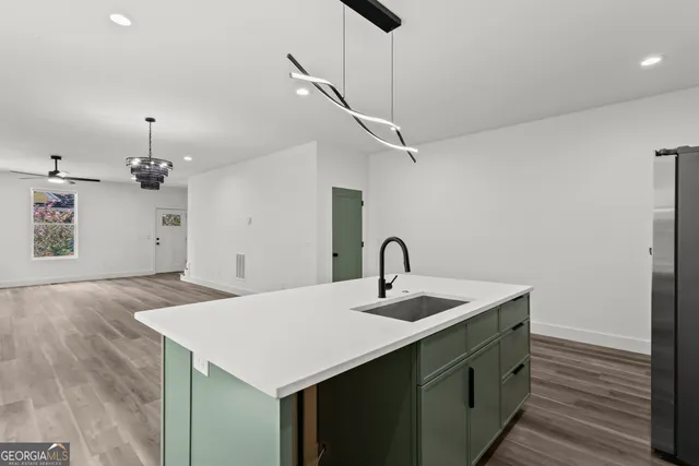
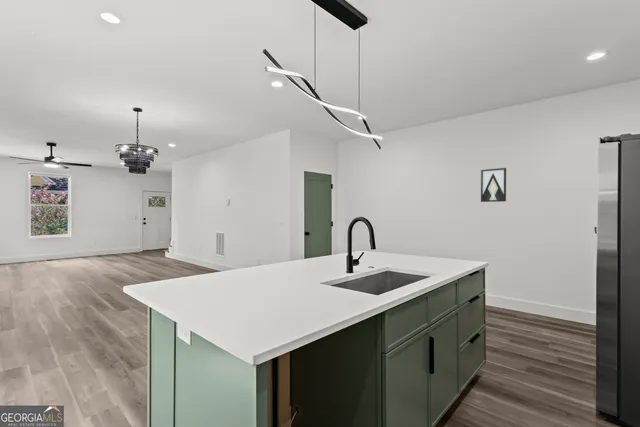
+ wall art [480,167,507,203]
